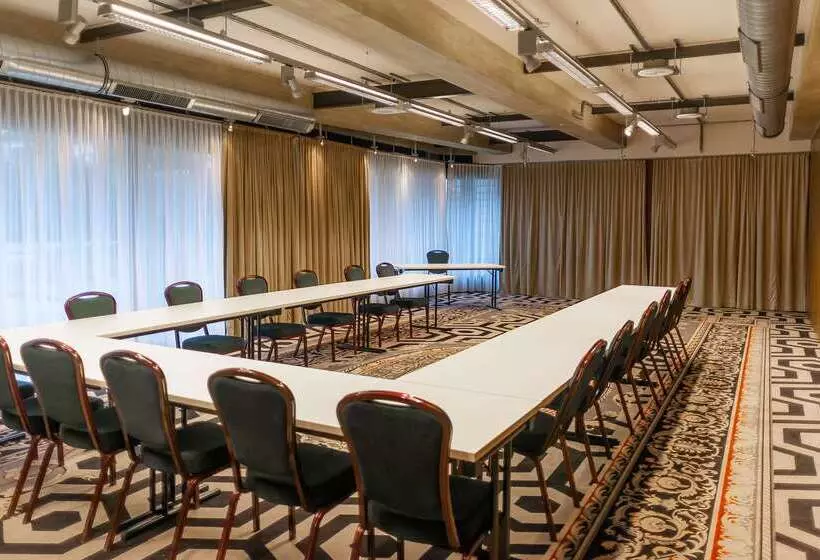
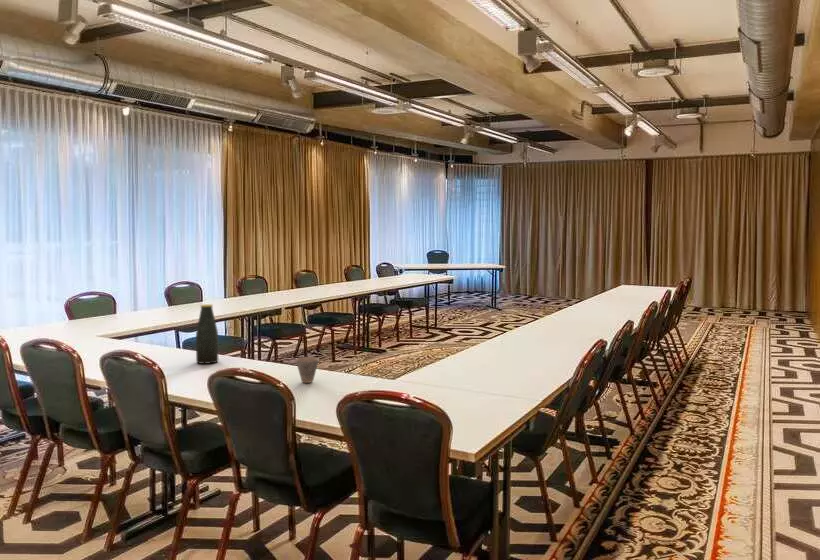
+ bottle [195,303,219,365]
+ cup [294,356,320,384]
